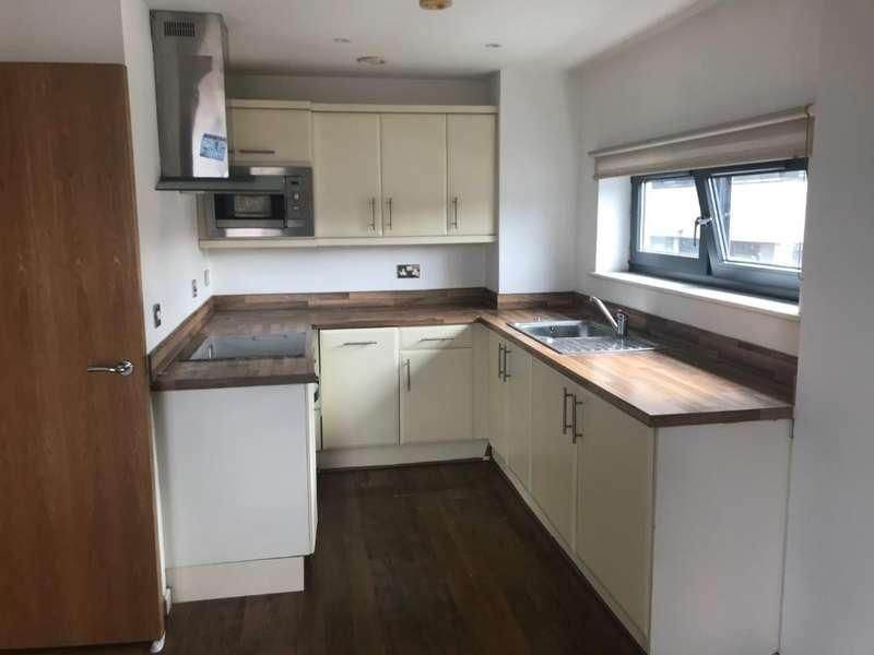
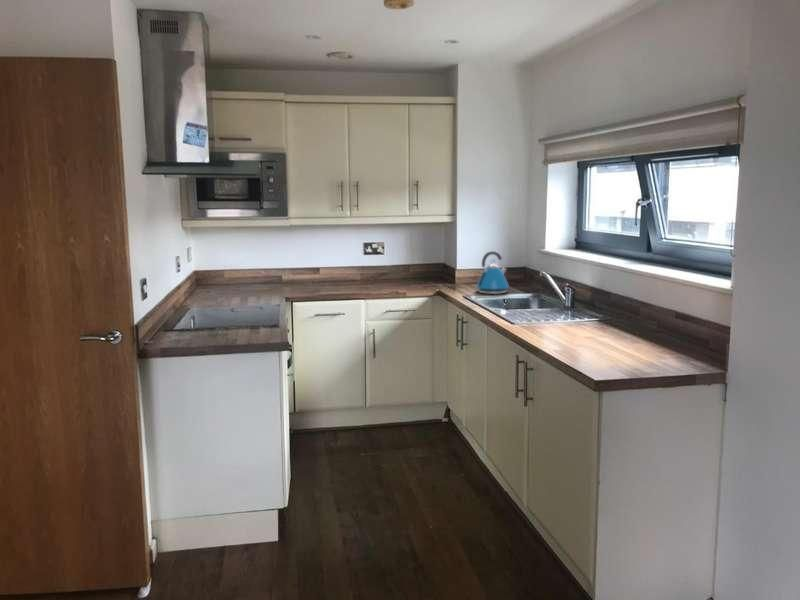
+ kettle [475,250,510,295]
